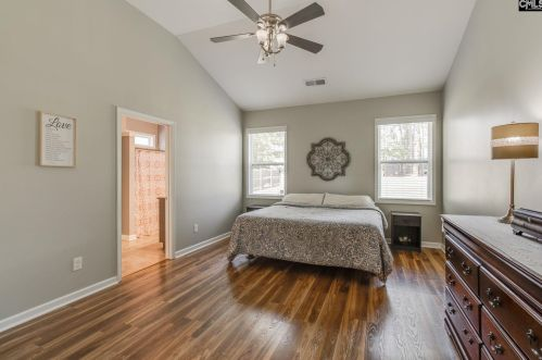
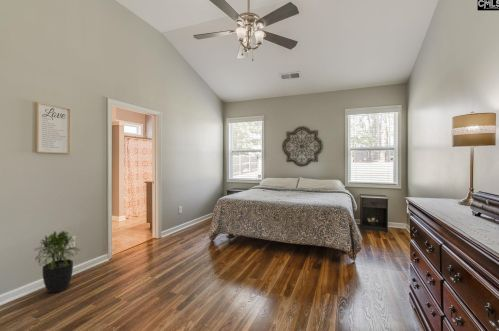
+ potted plant [32,229,81,294]
